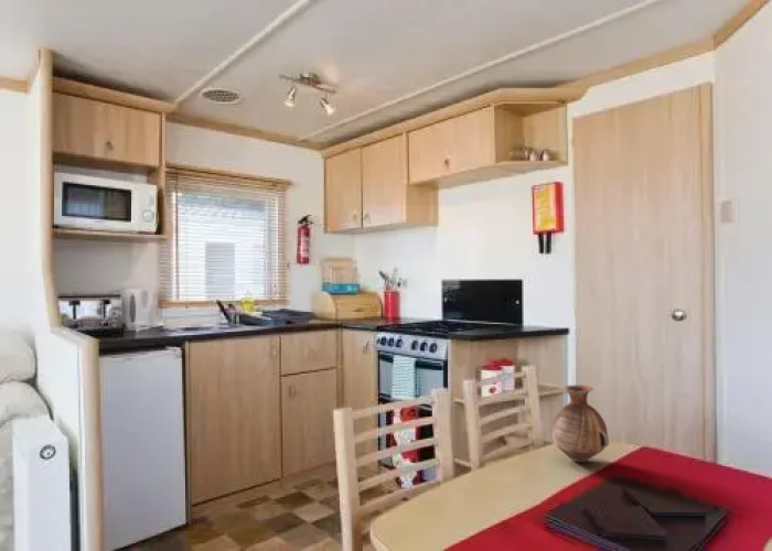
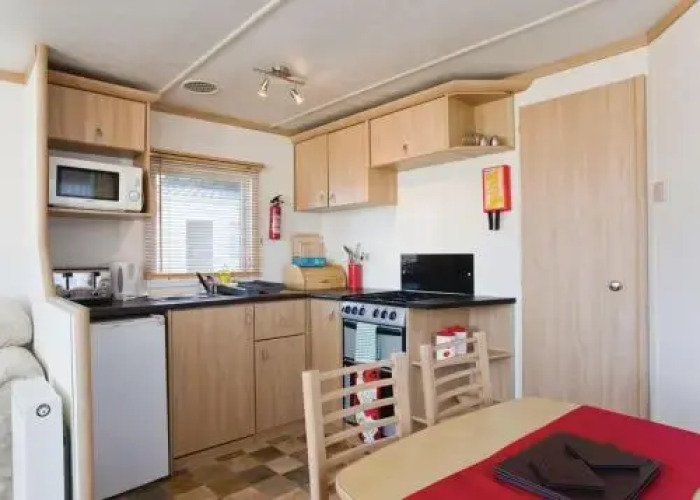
- vase [551,383,610,463]
